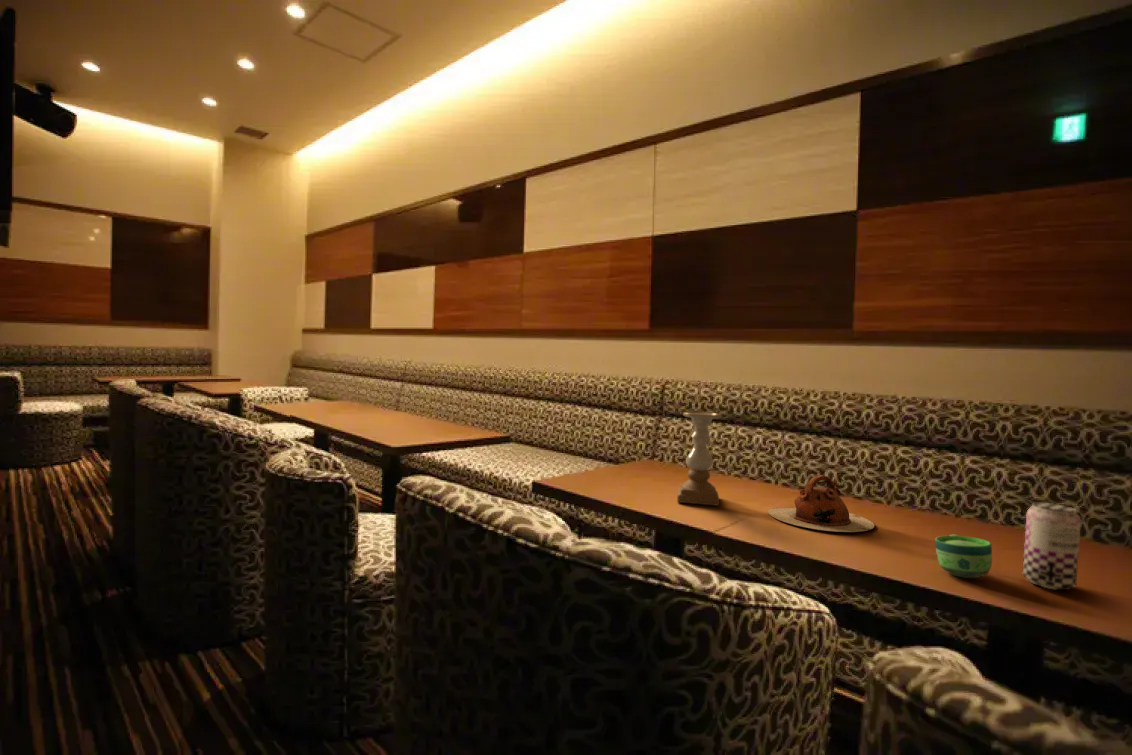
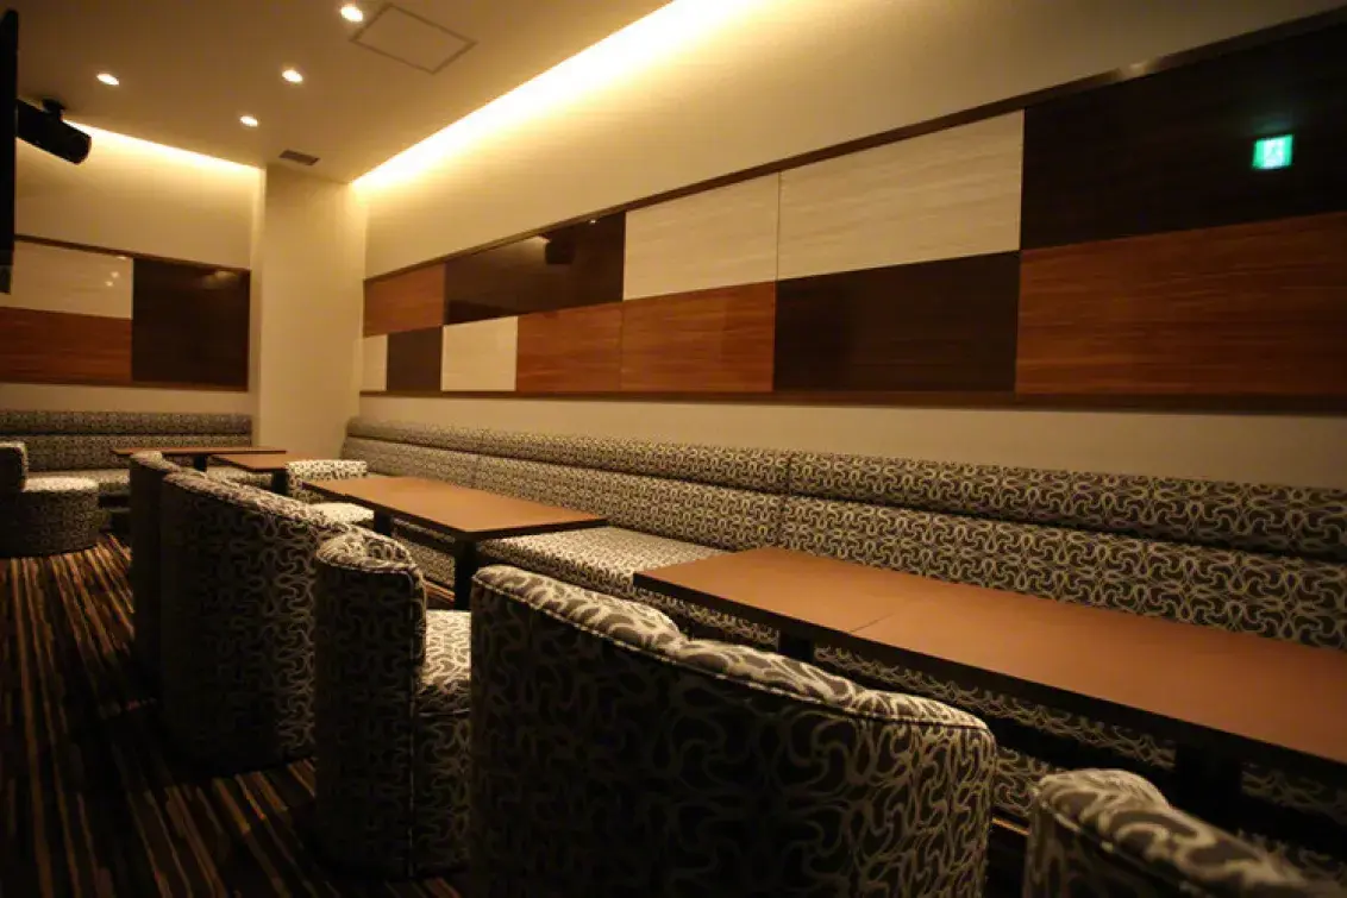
- beer can [1022,501,1082,591]
- teapot [767,474,875,533]
- cup [934,534,993,579]
- candle holder [676,411,722,507]
